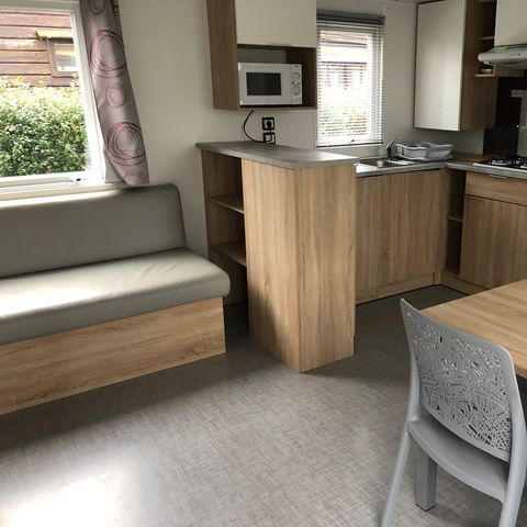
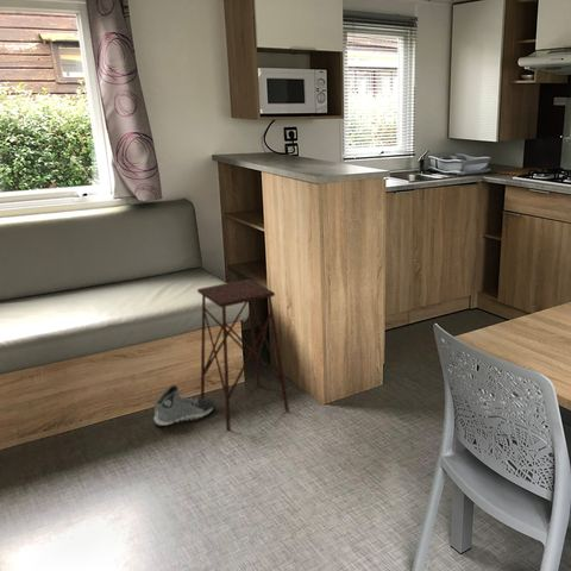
+ side table [196,278,290,431]
+ sneaker [152,384,215,427]
